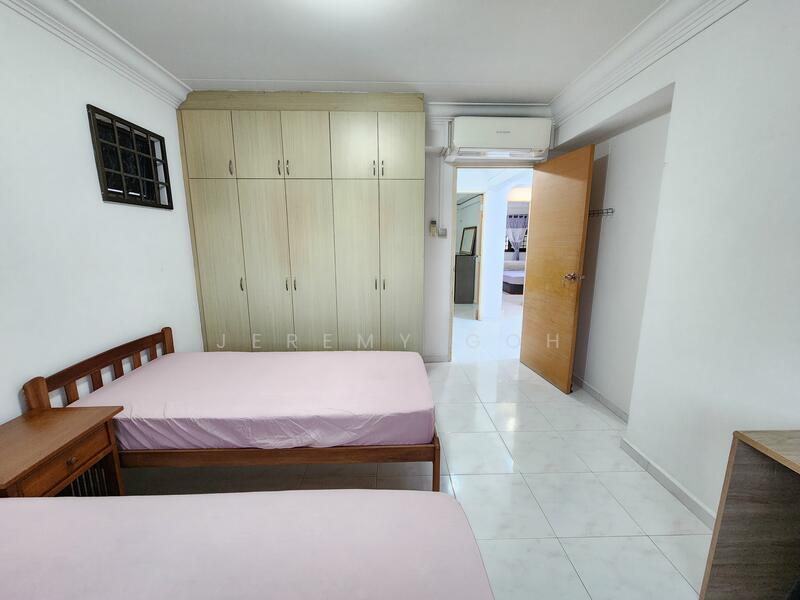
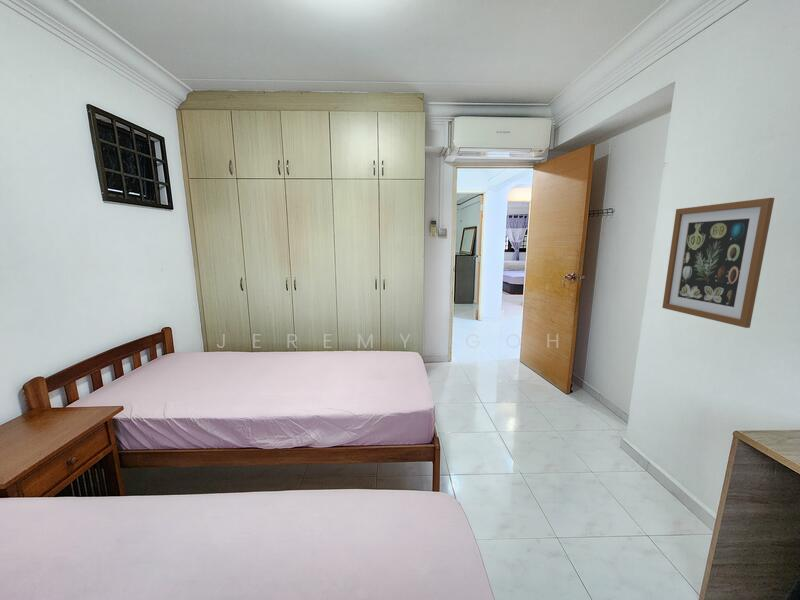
+ wall art [661,197,775,329]
